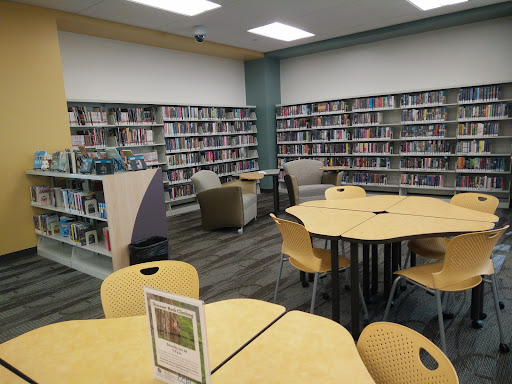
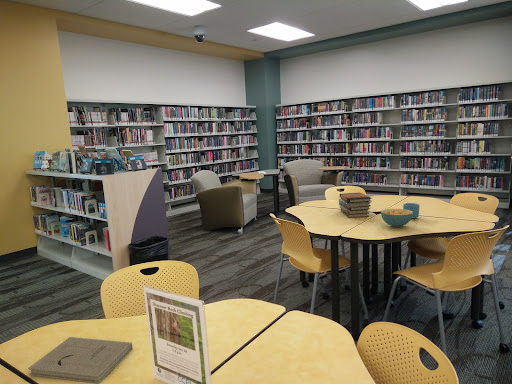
+ mug [402,202,420,220]
+ cereal bowl [380,208,413,228]
+ book [27,336,134,384]
+ book stack [338,192,373,218]
